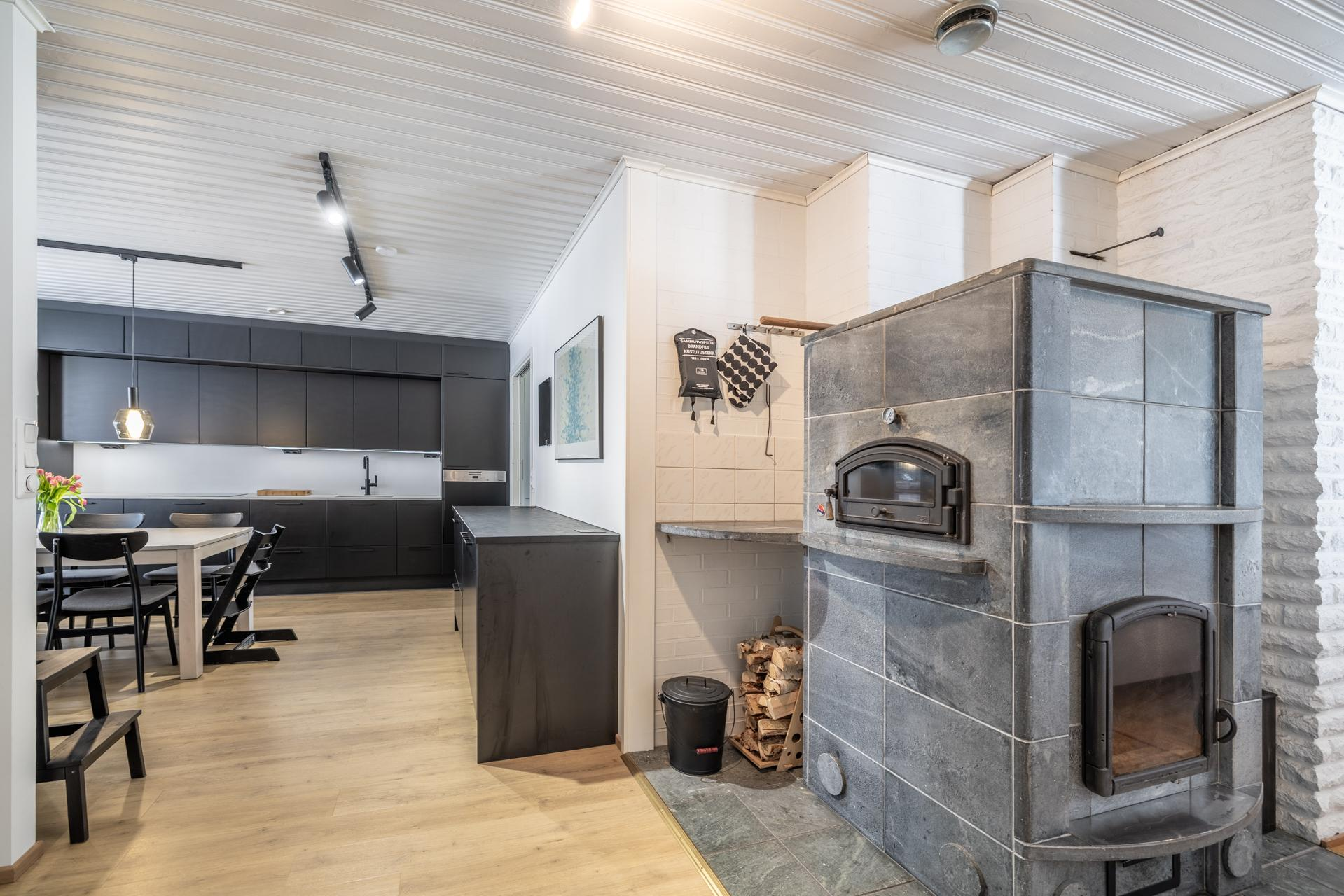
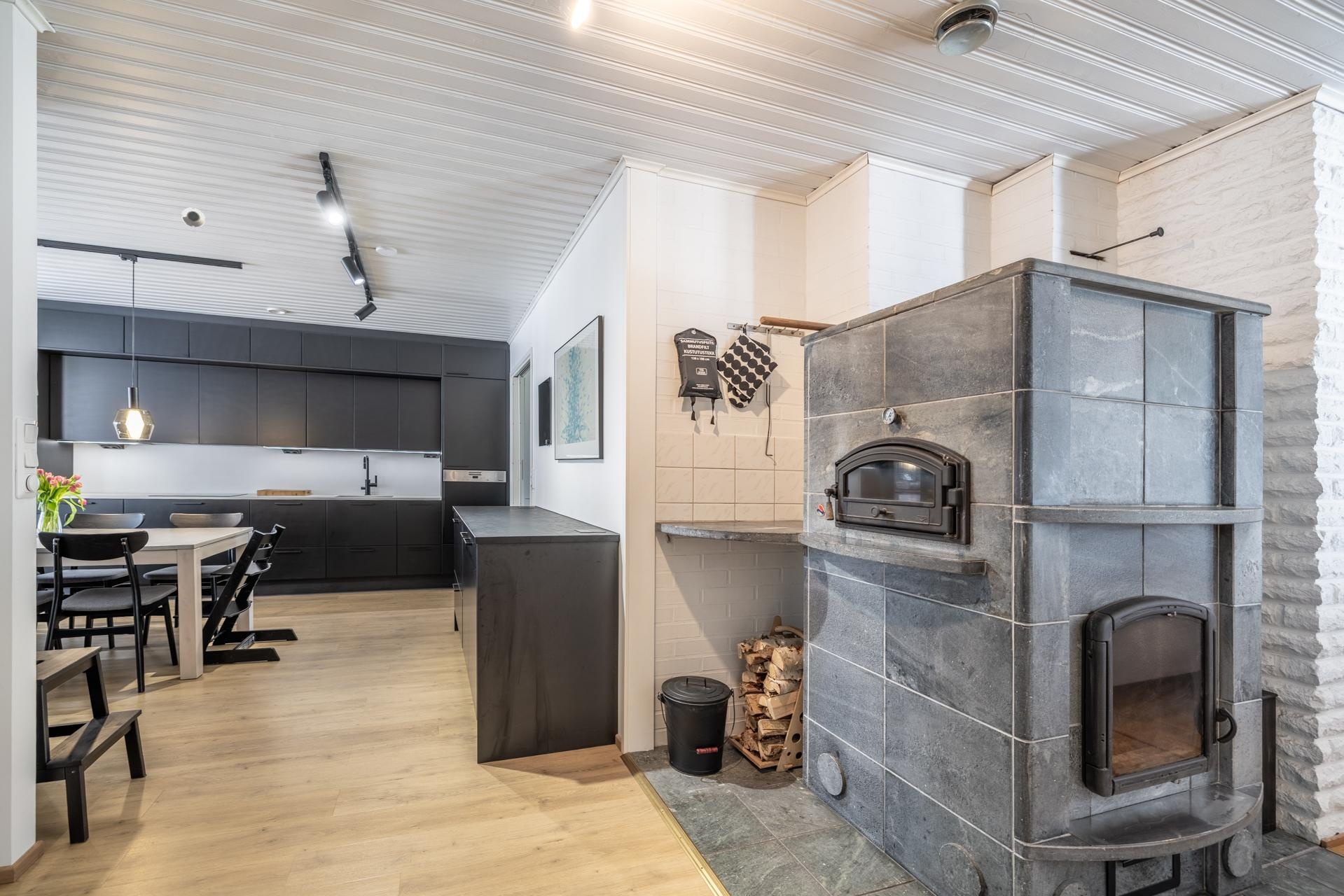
+ smoke detector [181,207,206,228]
